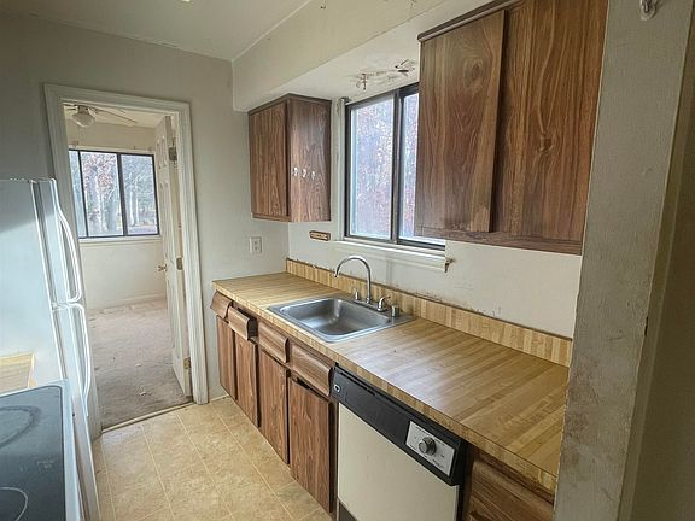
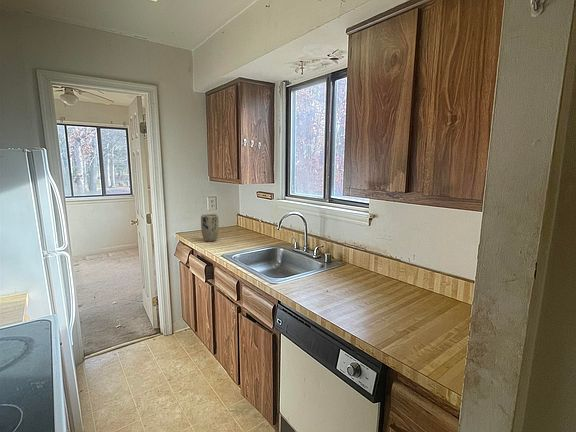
+ plant pot [200,213,220,243]
